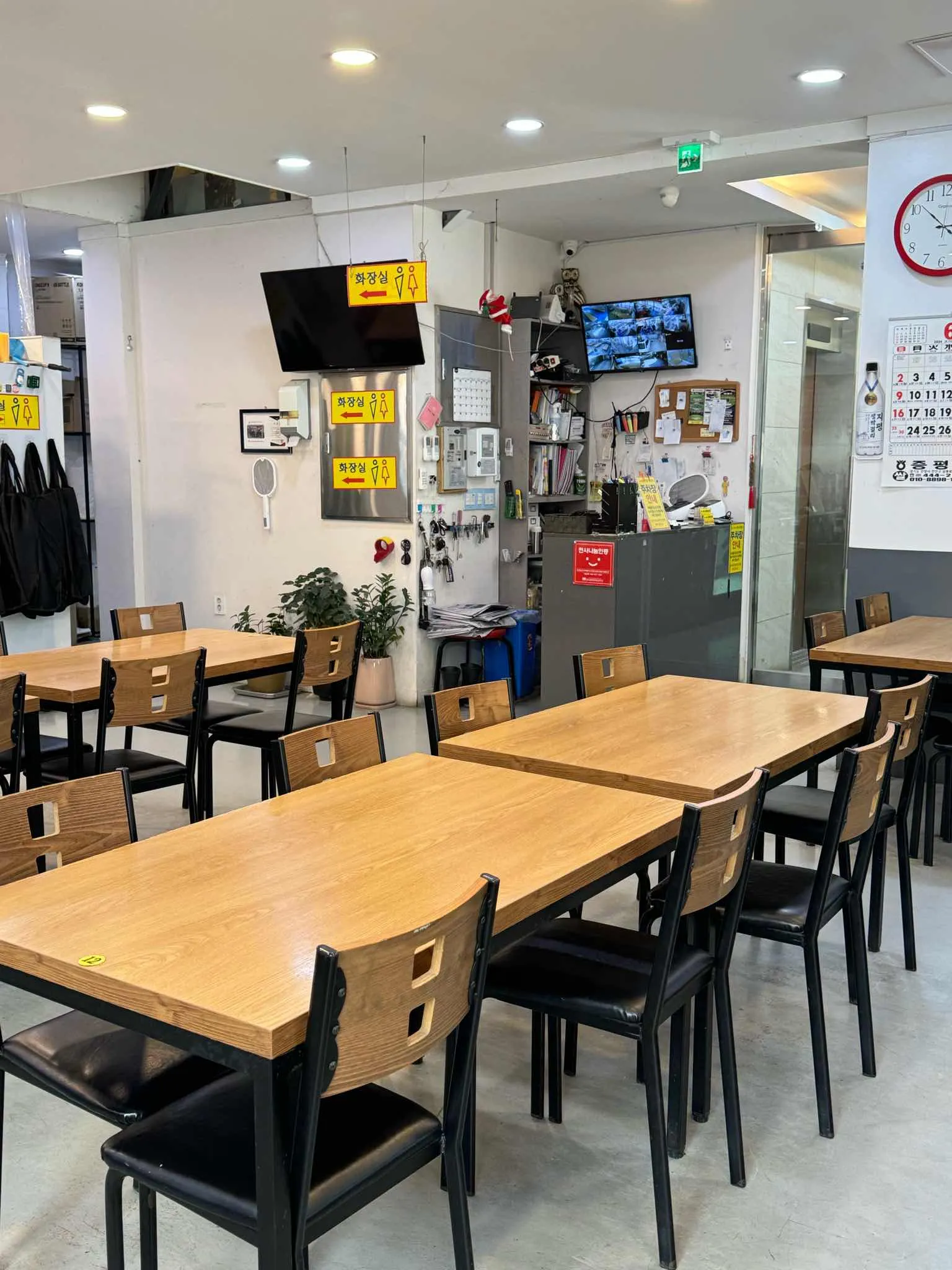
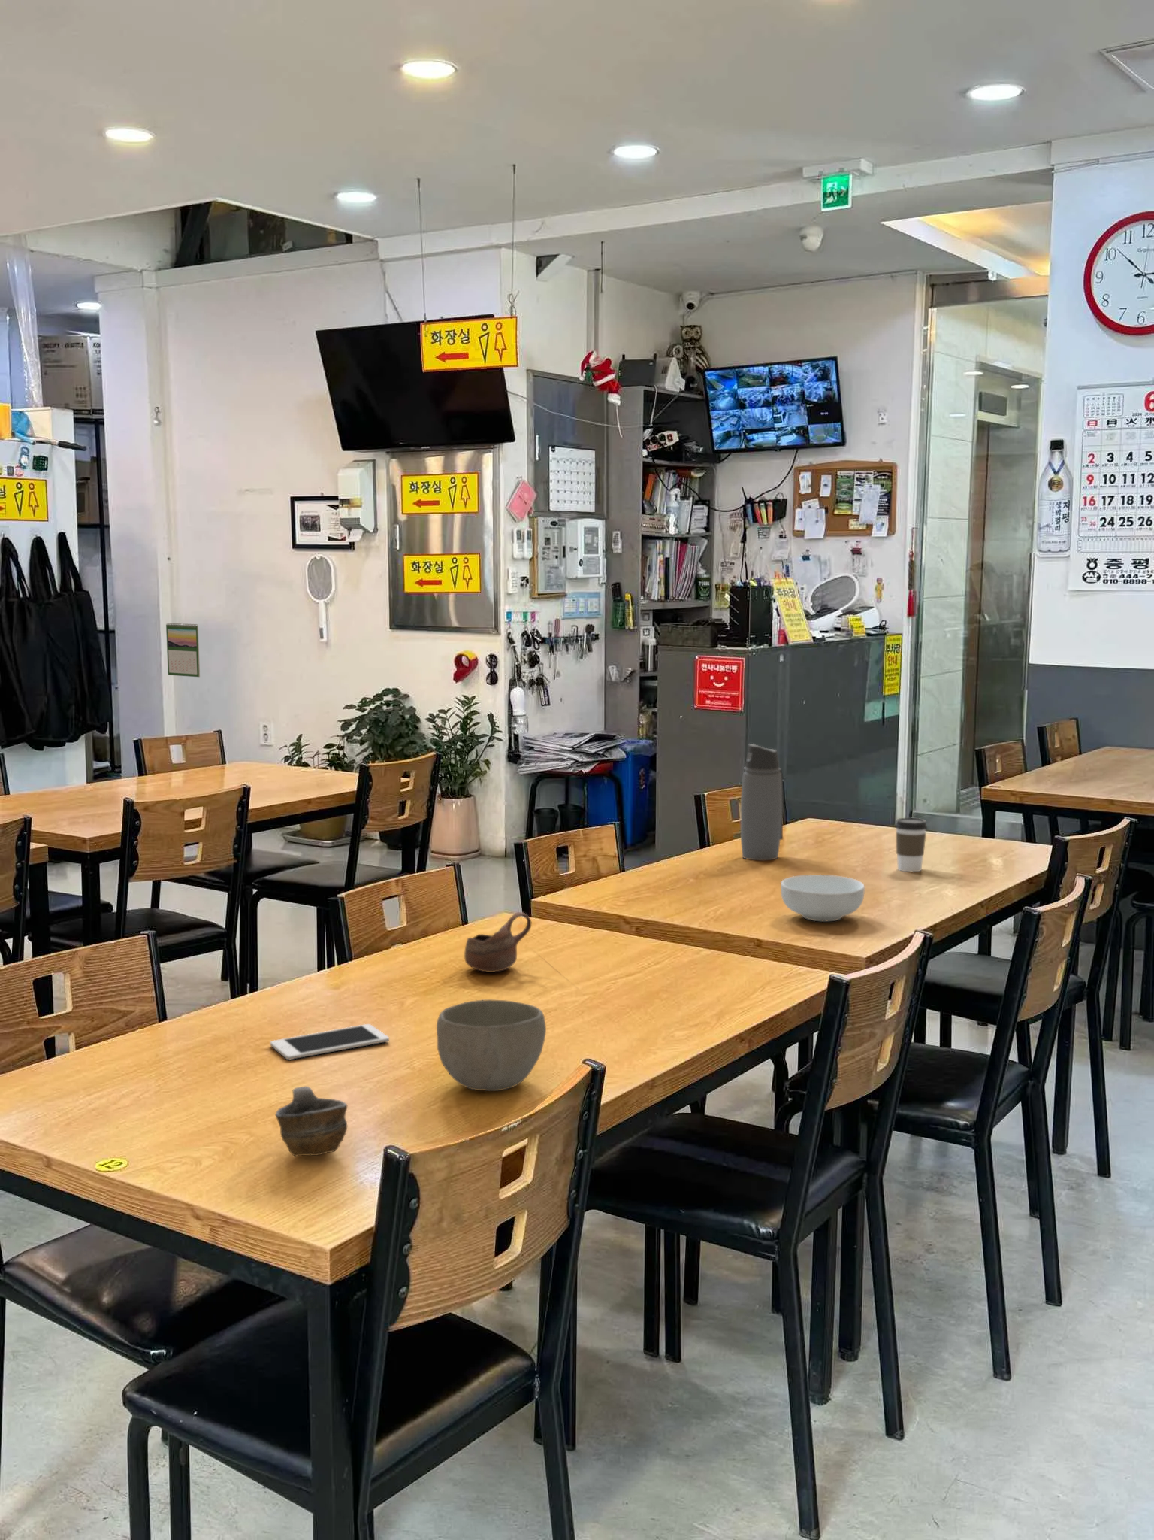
+ cup [463,912,532,973]
+ water bottle [739,743,784,861]
+ bowl [435,999,547,1091]
+ cell phone [270,1023,390,1061]
+ cereal bowl [779,874,865,922]
+ cup [274,1085,348,1157]
+ coffee cup [895,816,927,873]
+ calendar [165,622,200,678]
